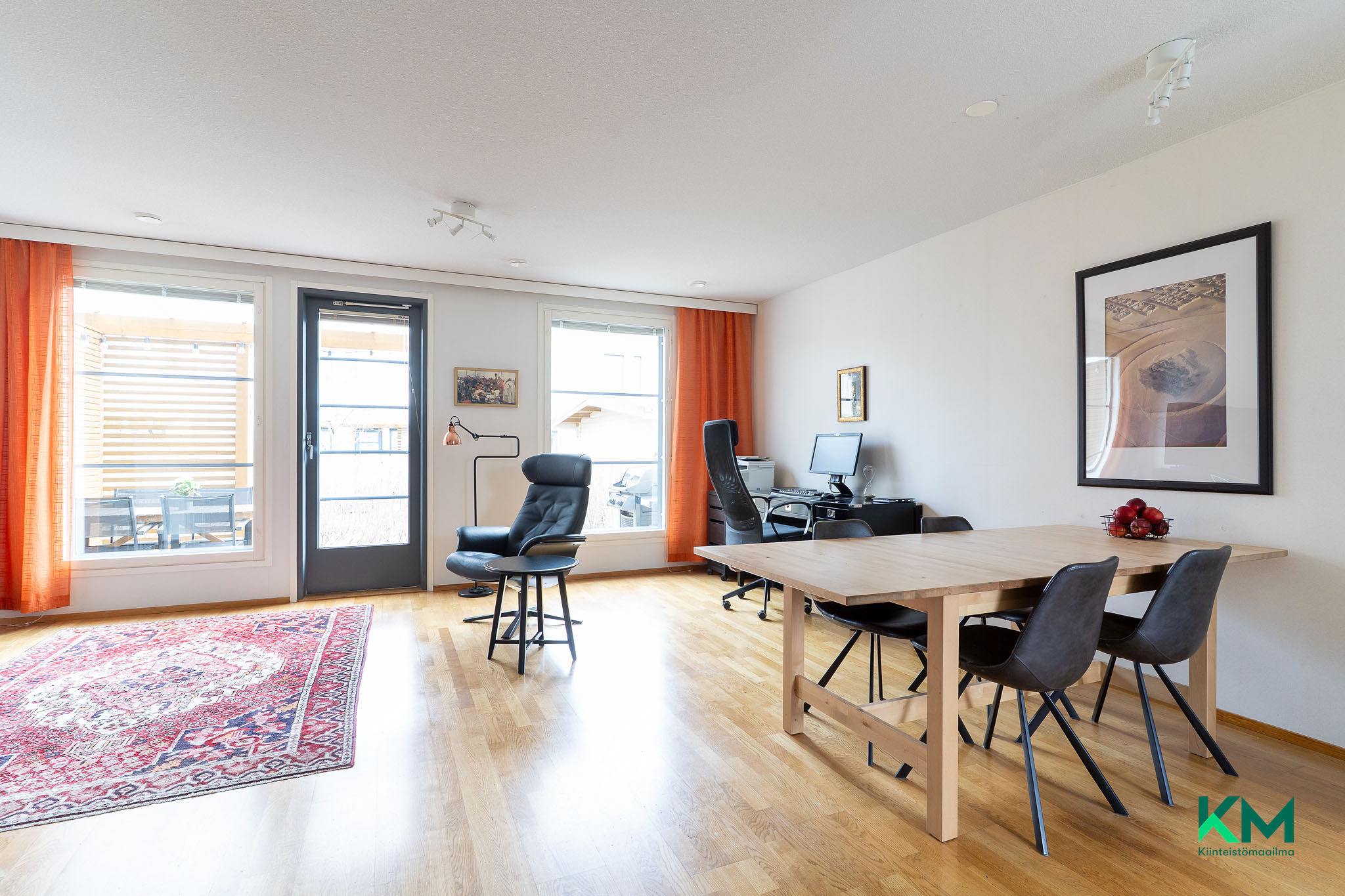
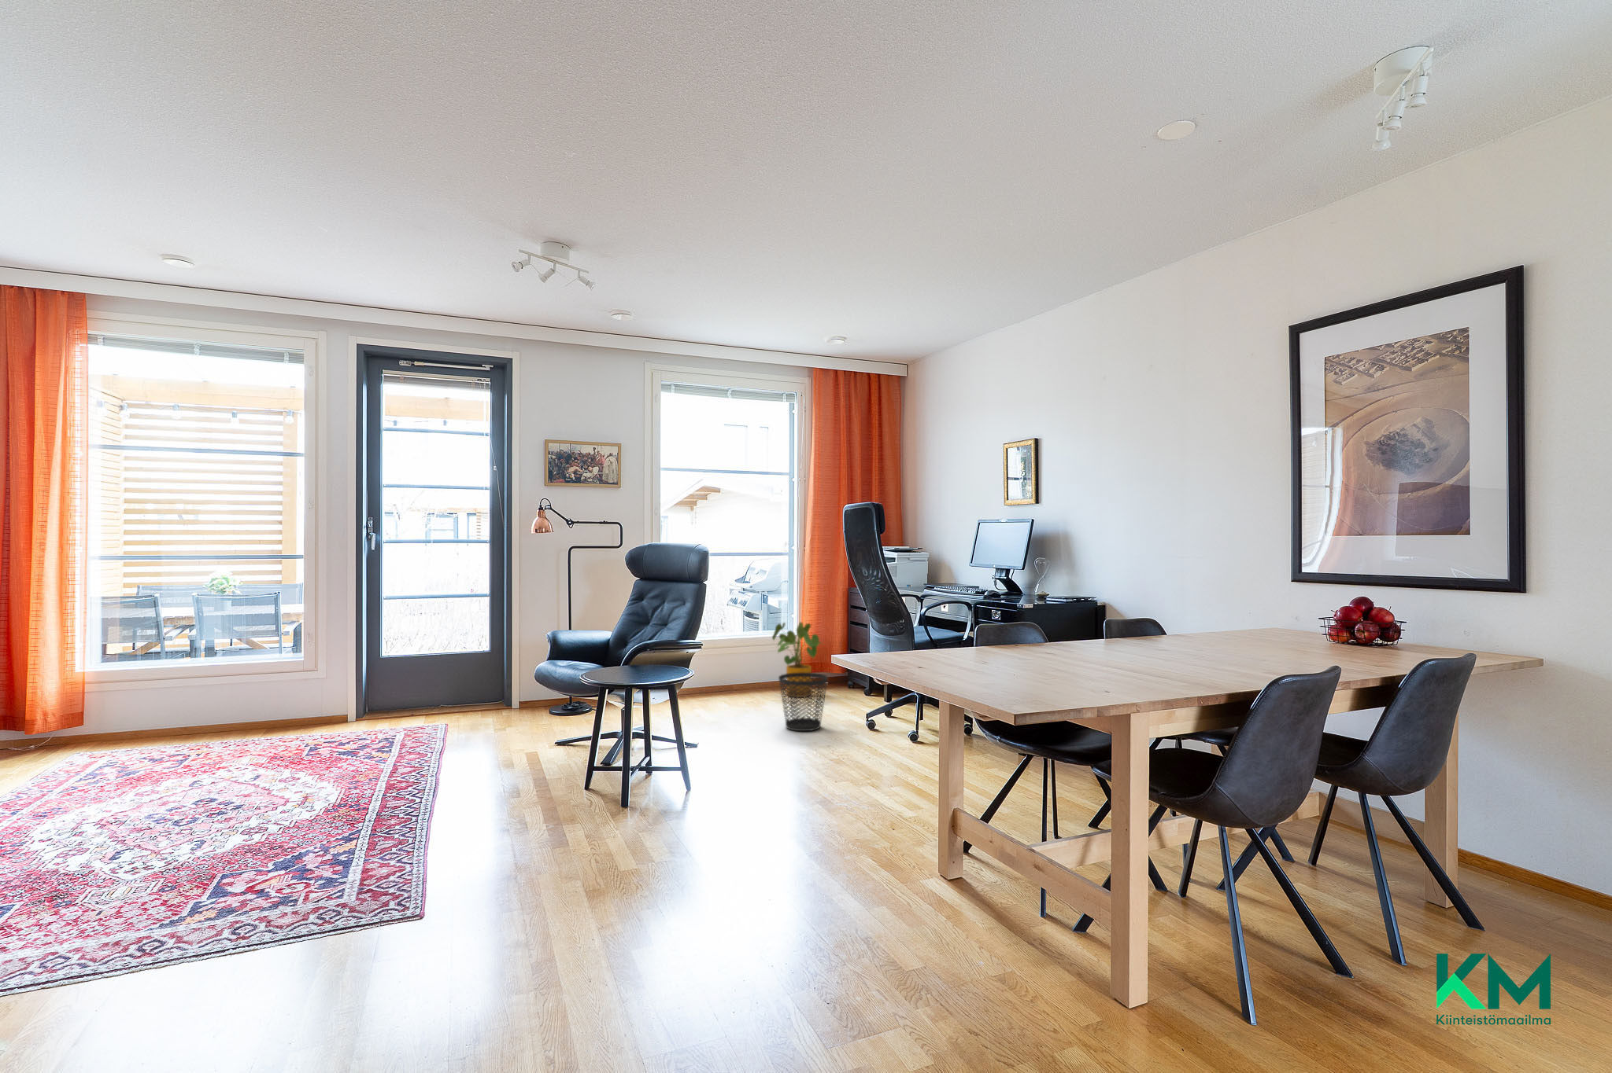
+ wastebasket [778,672,829,732]
+ house plant [772,622,825,698]
